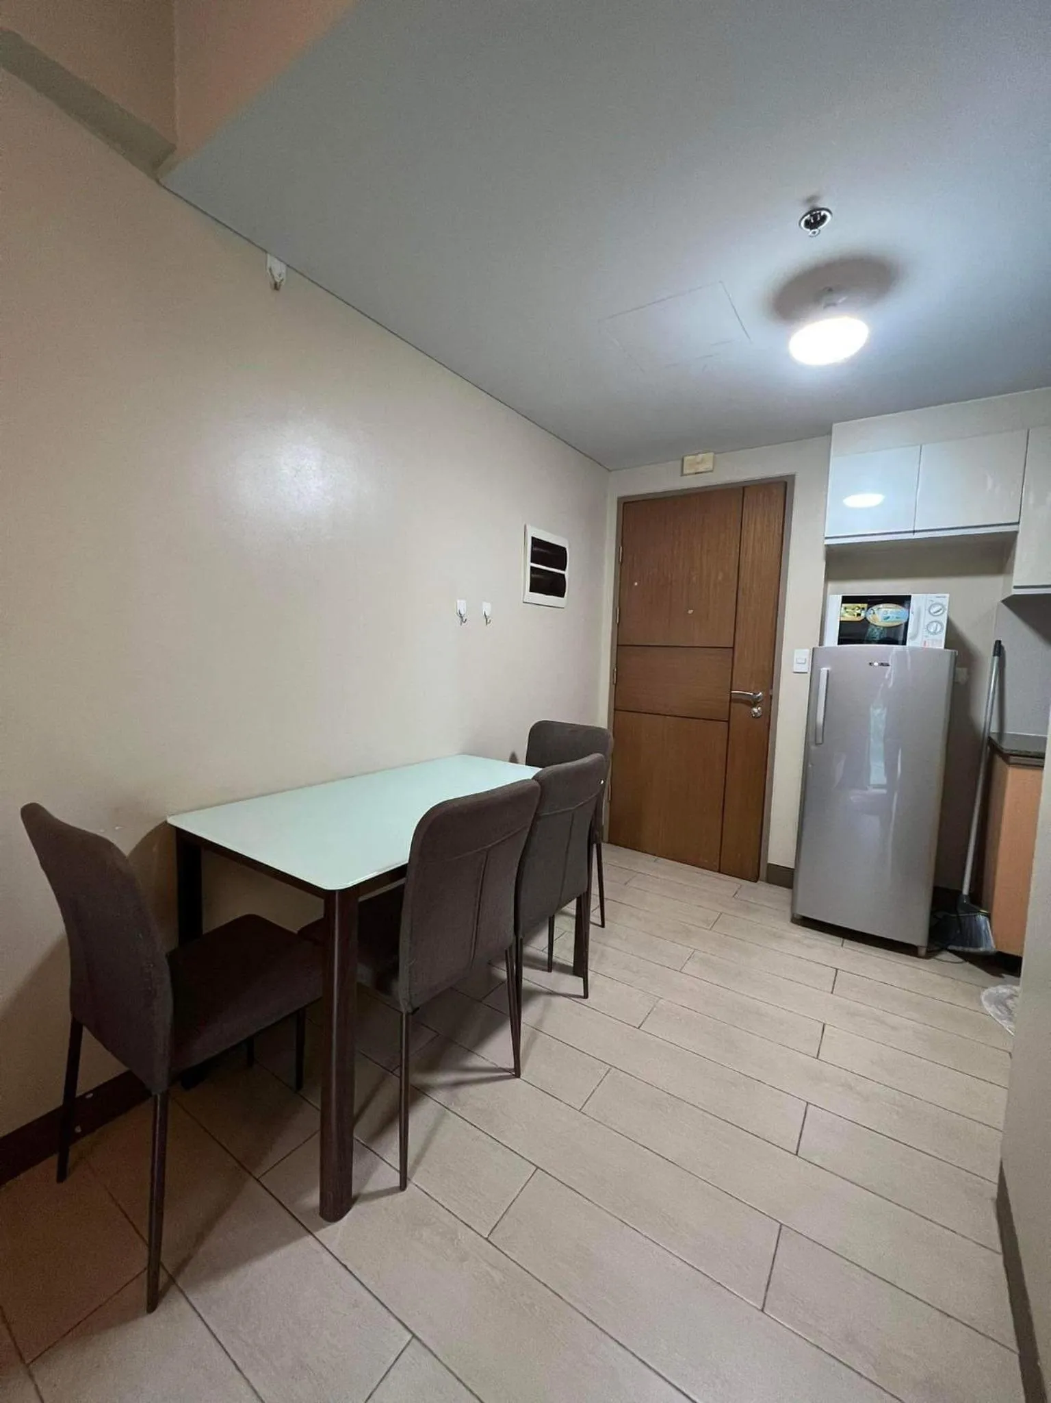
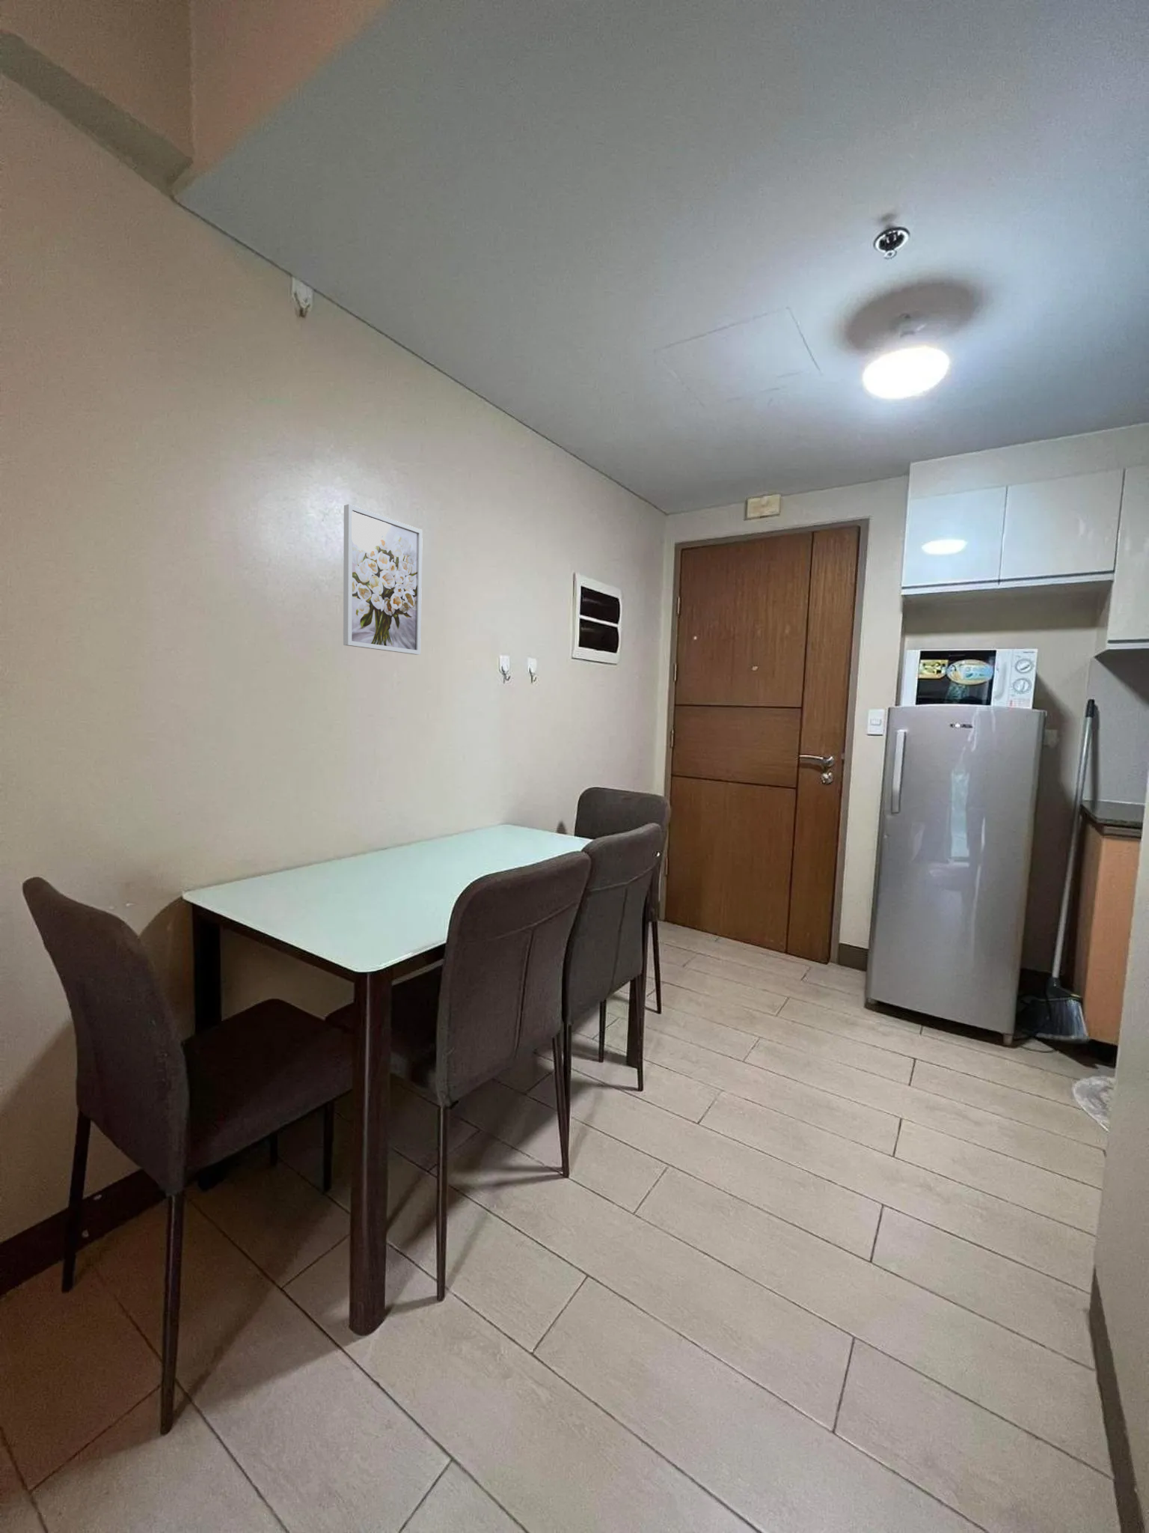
+ wall art [343,503,424,655]
